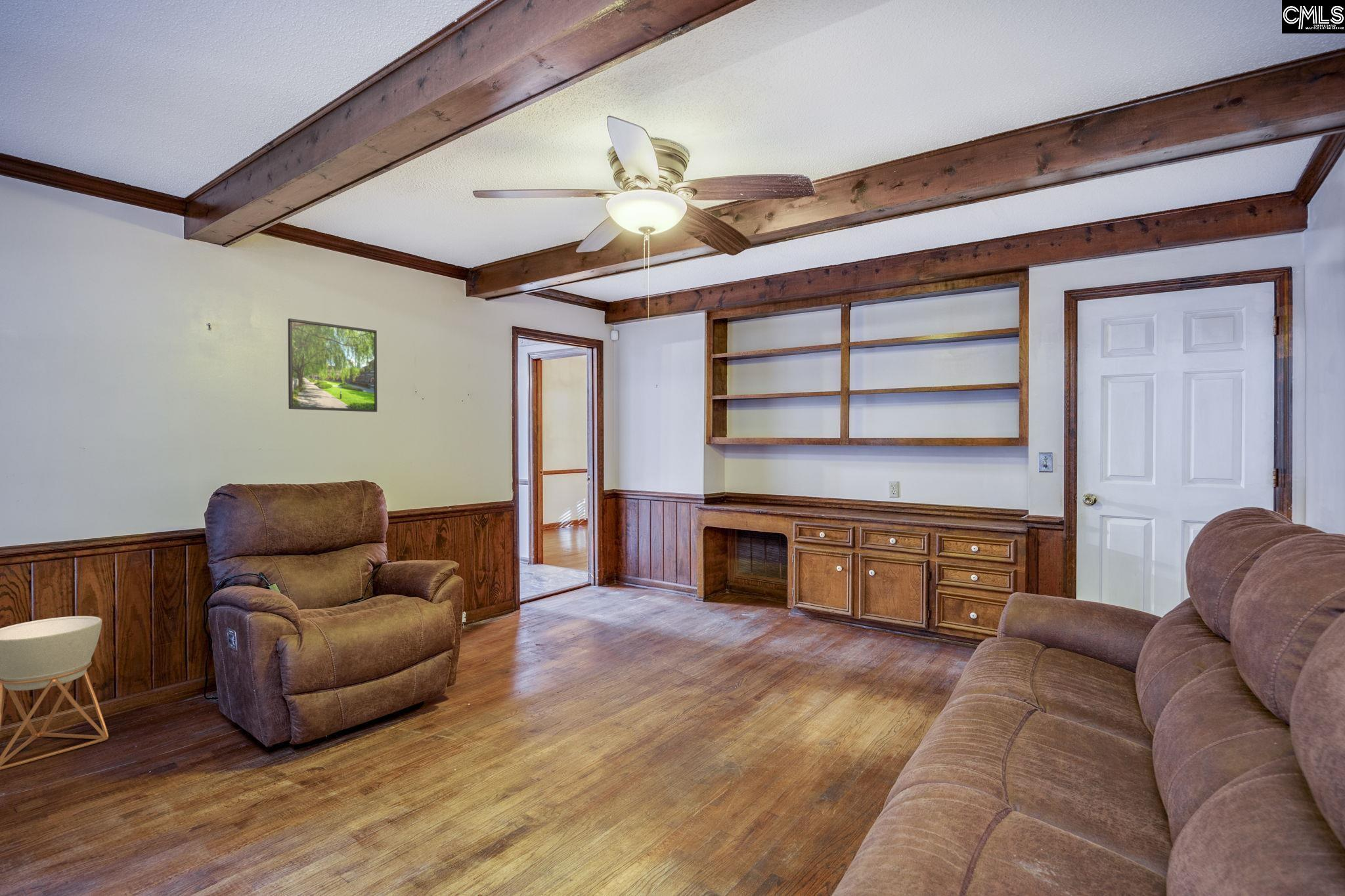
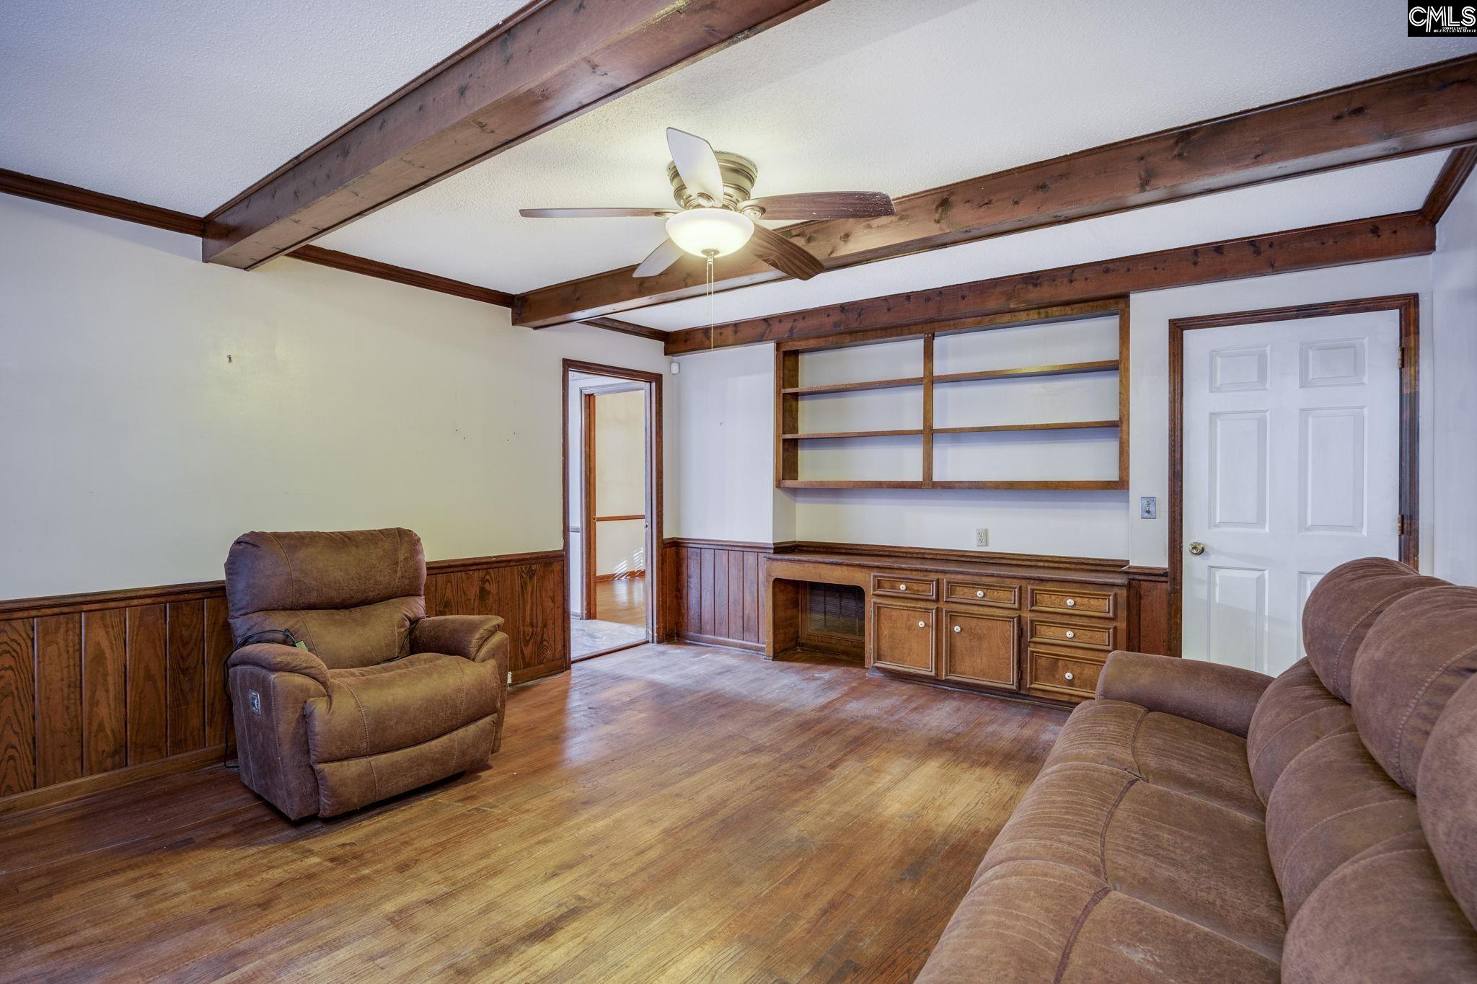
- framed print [287,318,378,413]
- planter [0,615,109,771]
